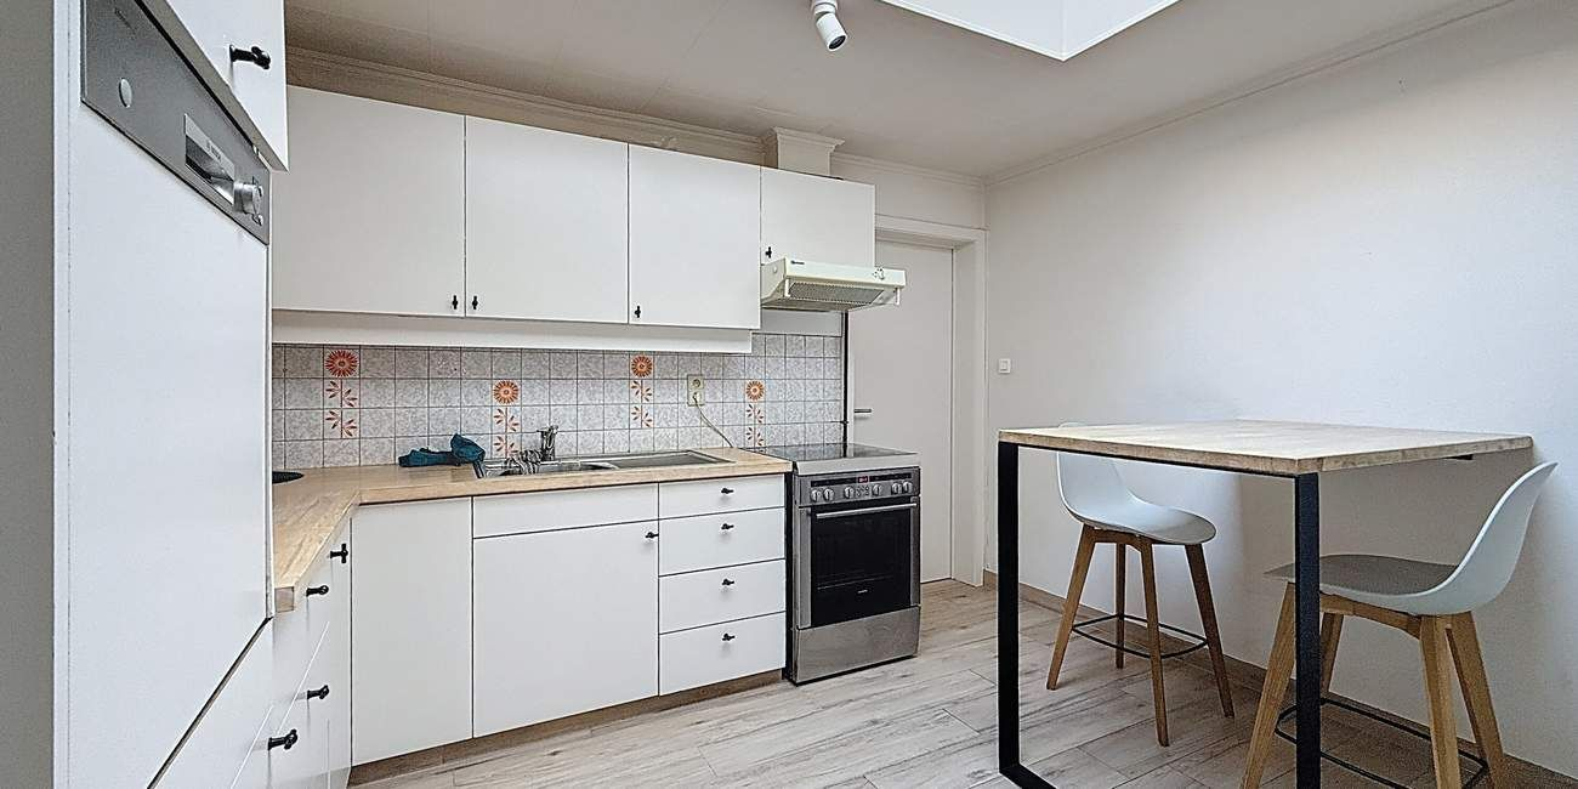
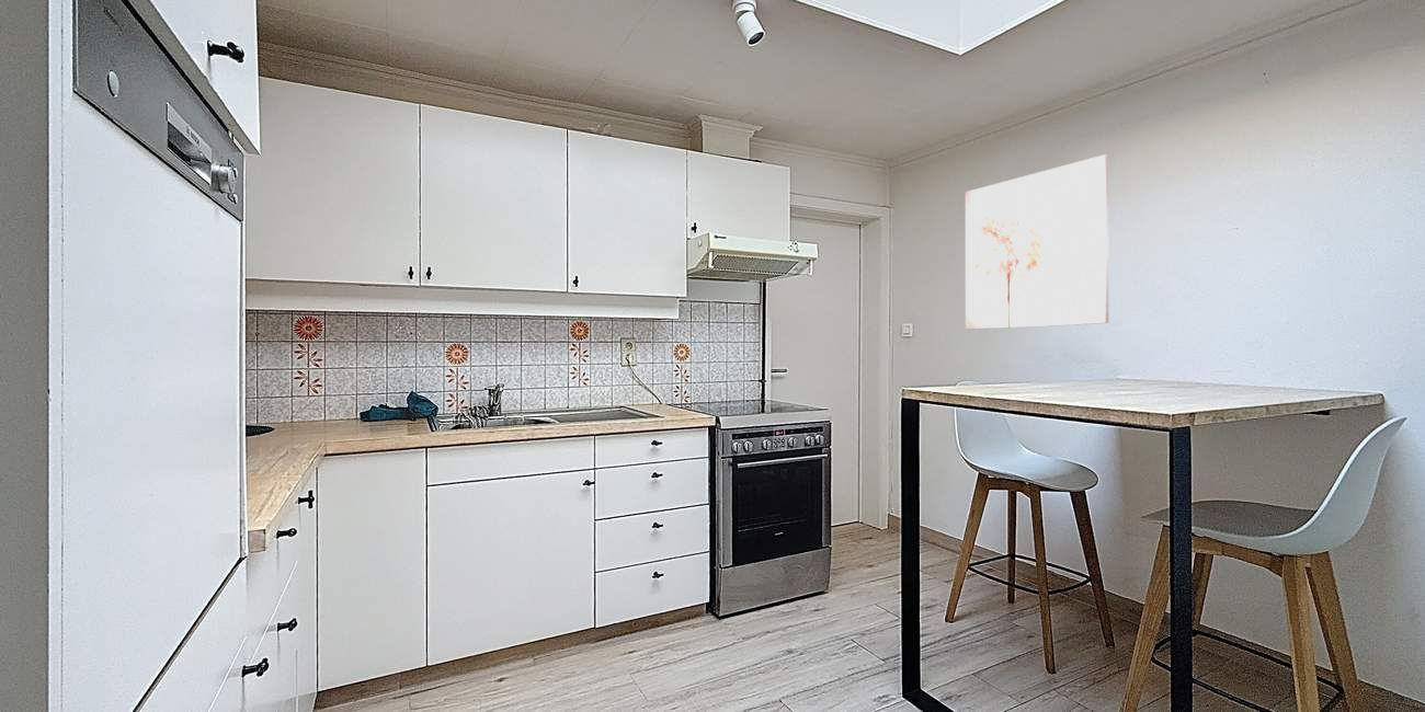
+ wall art [965,153,1109,331]
